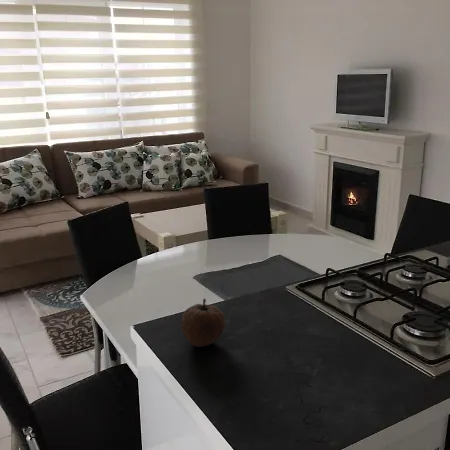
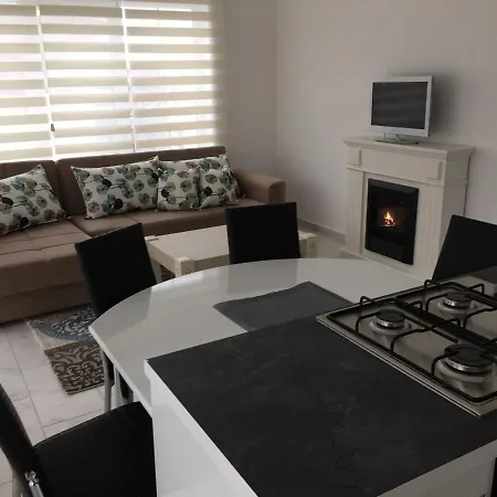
- fruit [180,298,227,348]
